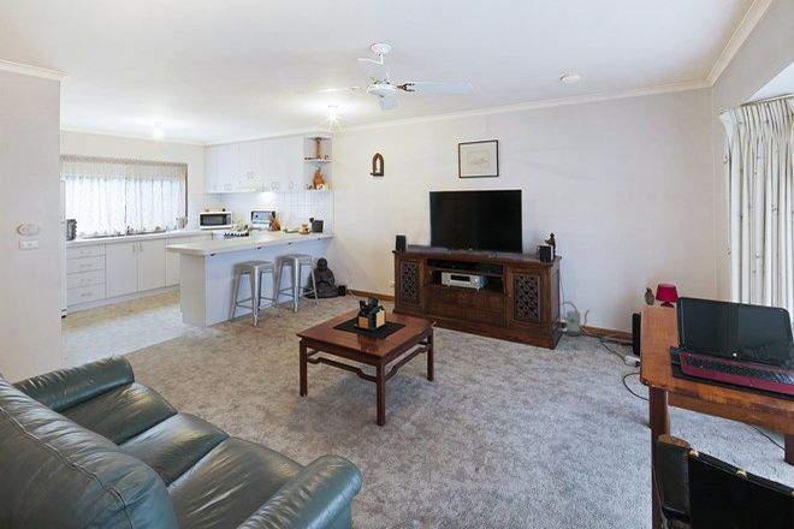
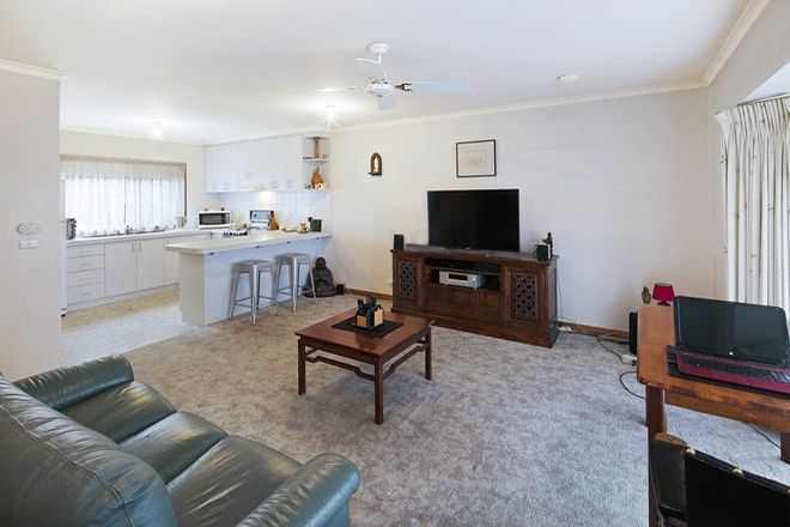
- watering can [559,301,591,337]
